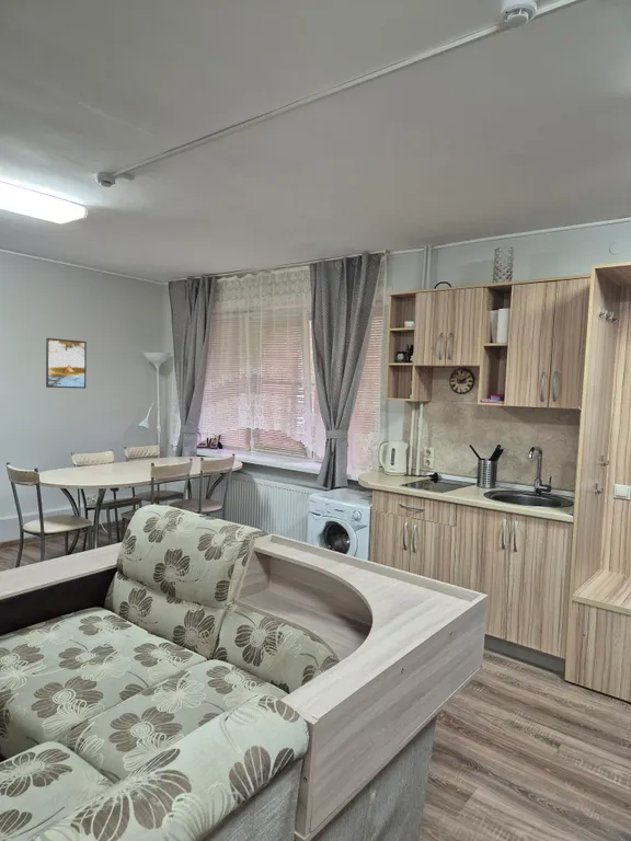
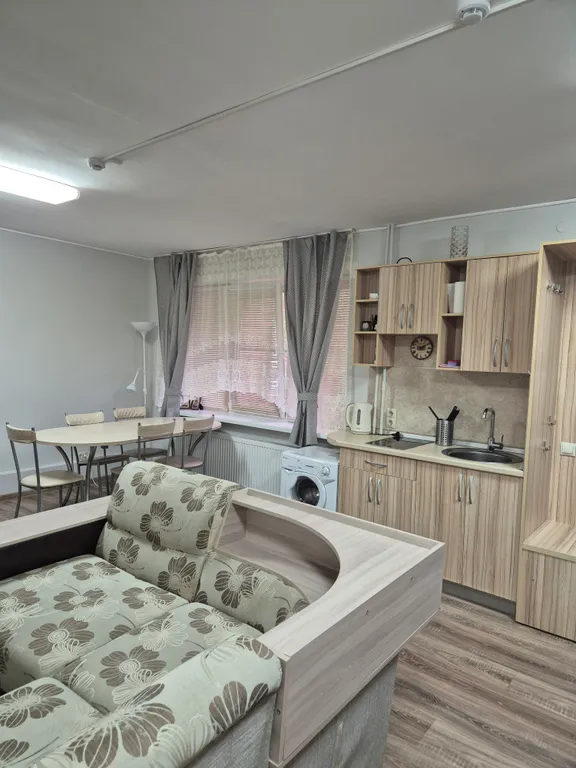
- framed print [45,337,88,390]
